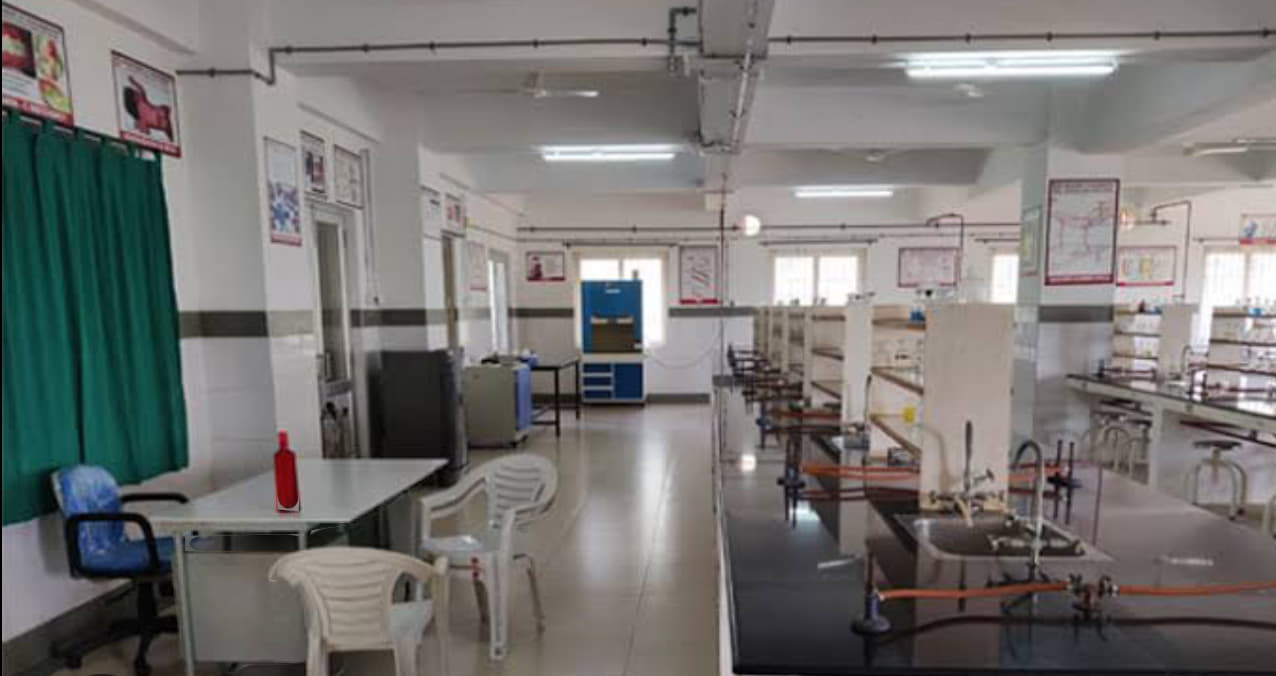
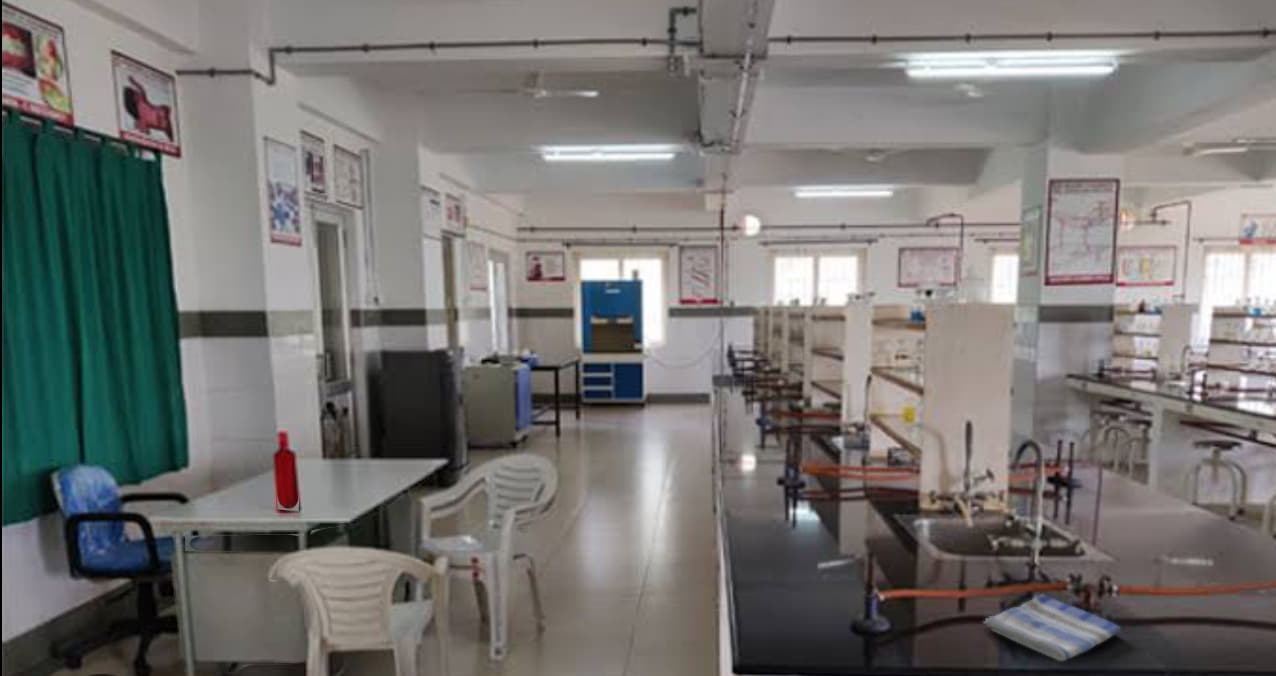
+ dish towel [982,593,1123,662]
